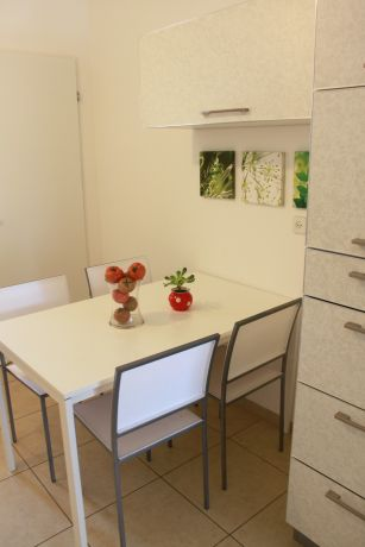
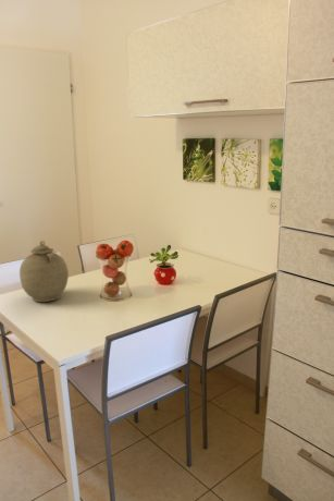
+ teapot [18,240,70,303]
